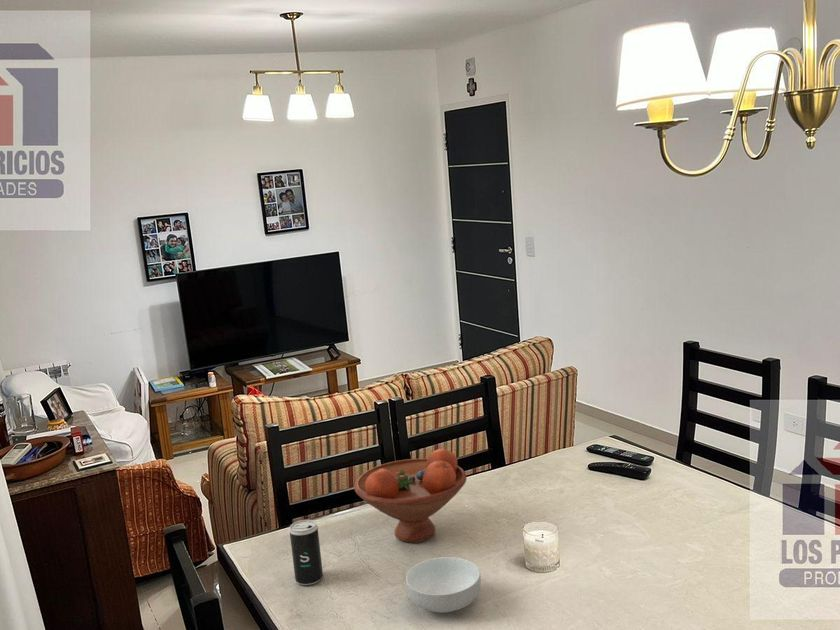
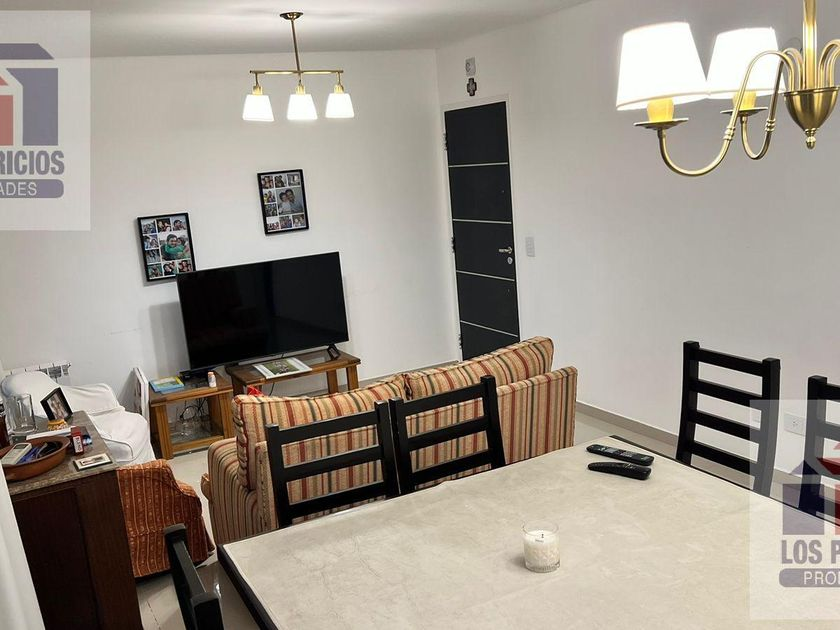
- beverage can [288,519,324,586]
- cereal bowl [405,556,482,614]
- fruit bowl [353,448,468,543]
